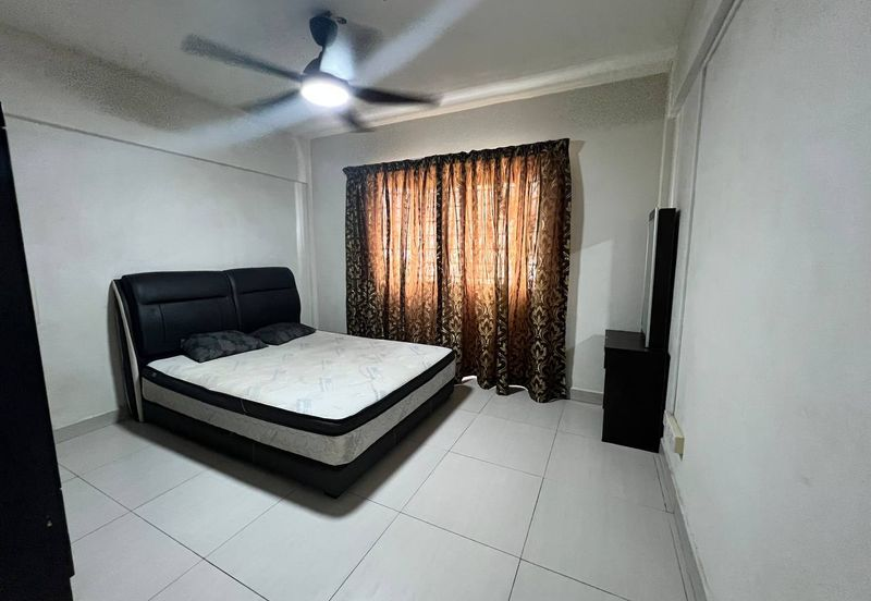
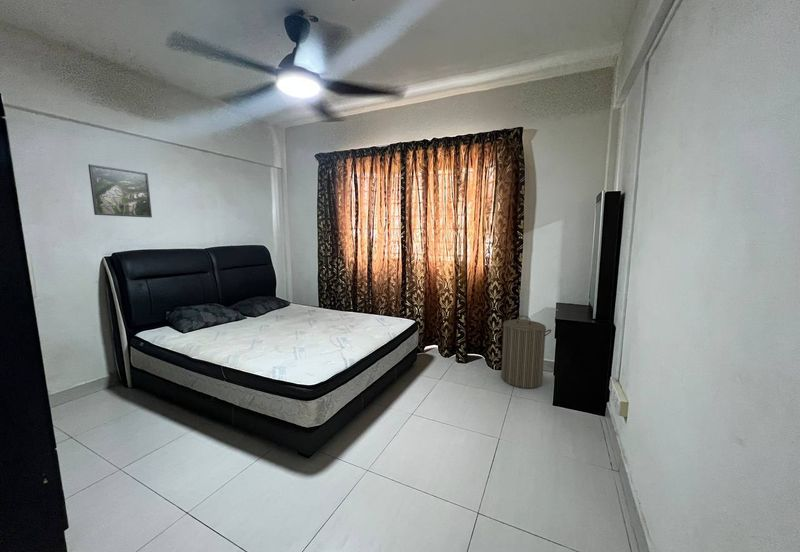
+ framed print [87,163,153,218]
+ laundry hamper [498,315,552,389]
